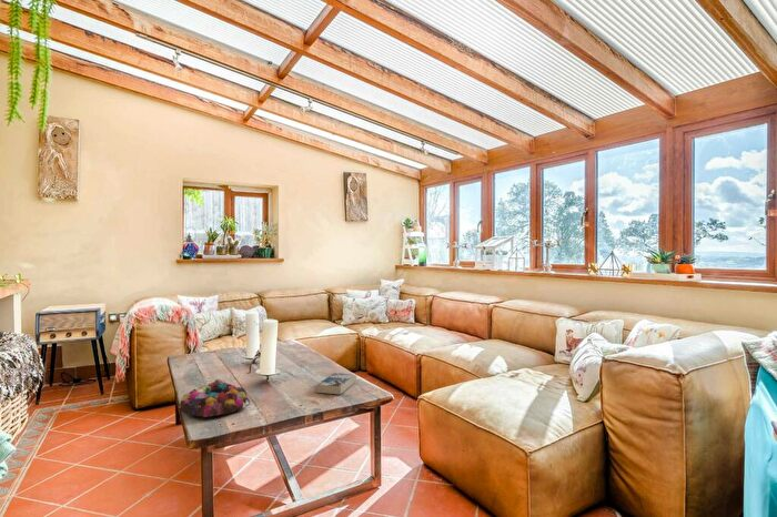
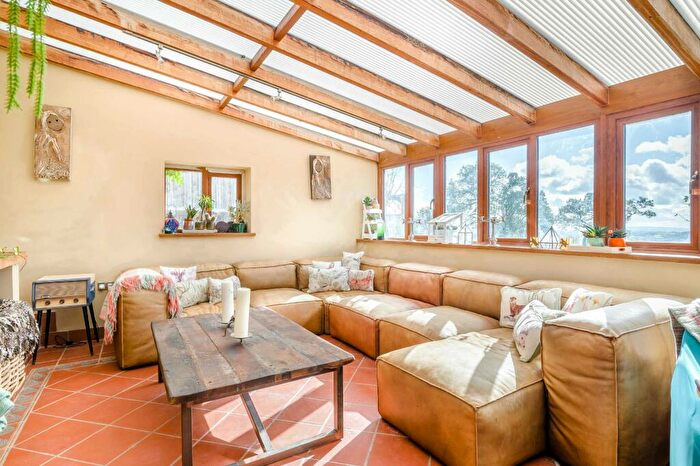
- book [314,372,357,396]
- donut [179,378,251,418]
